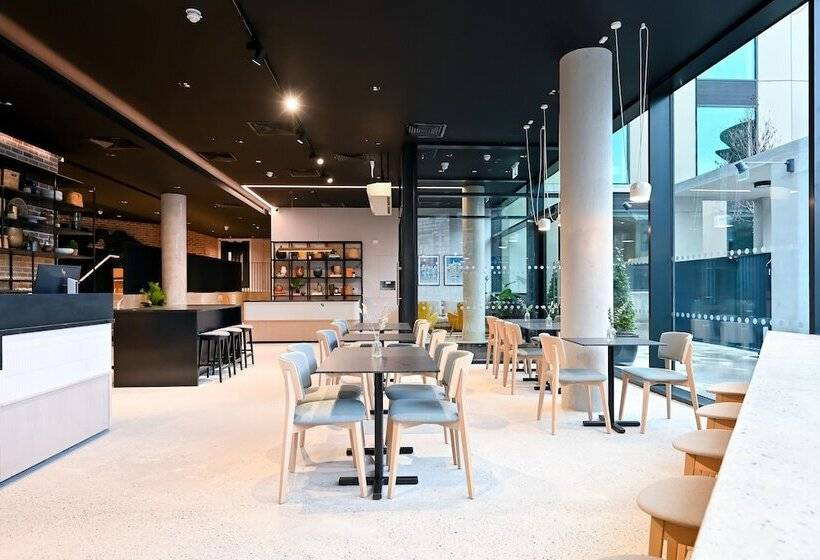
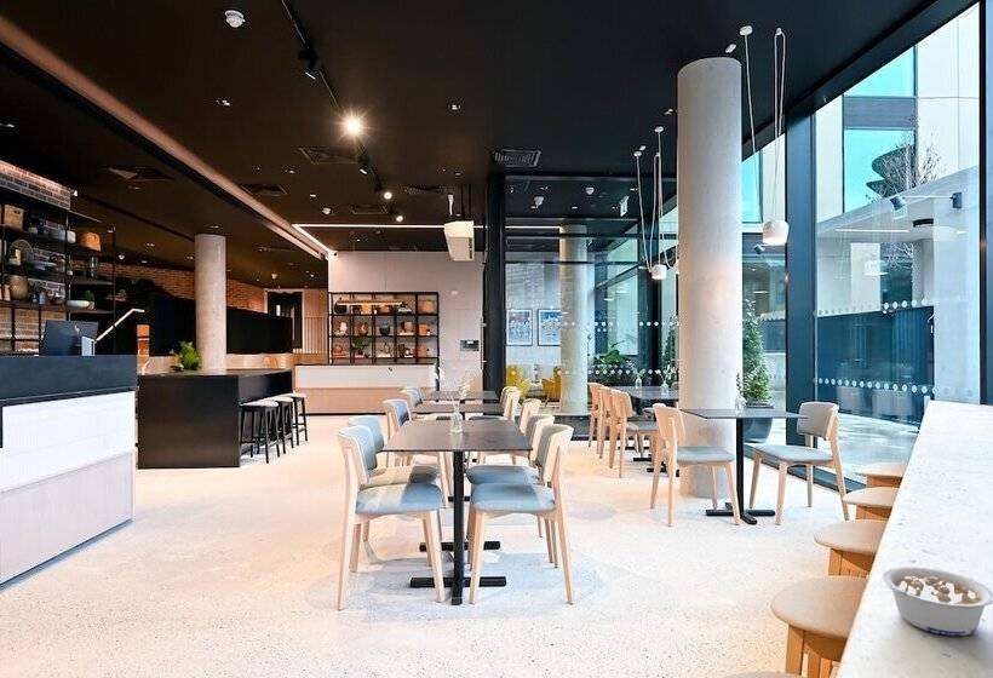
+ legume [882,565,993,637]
